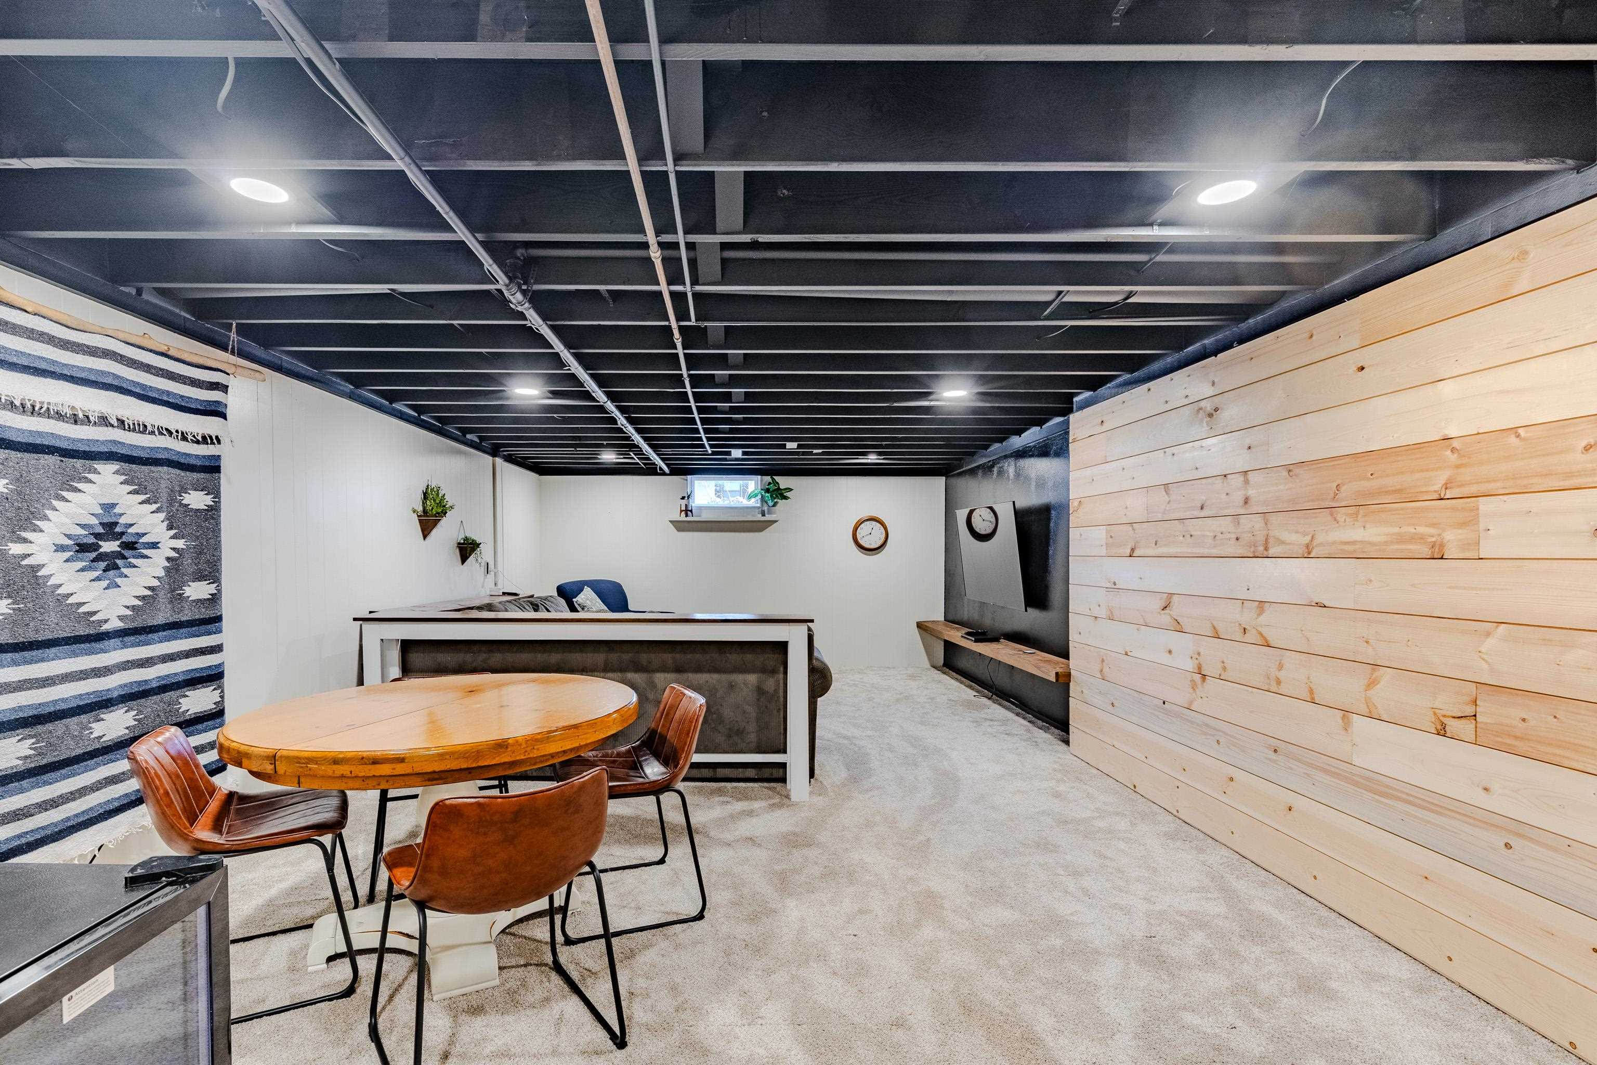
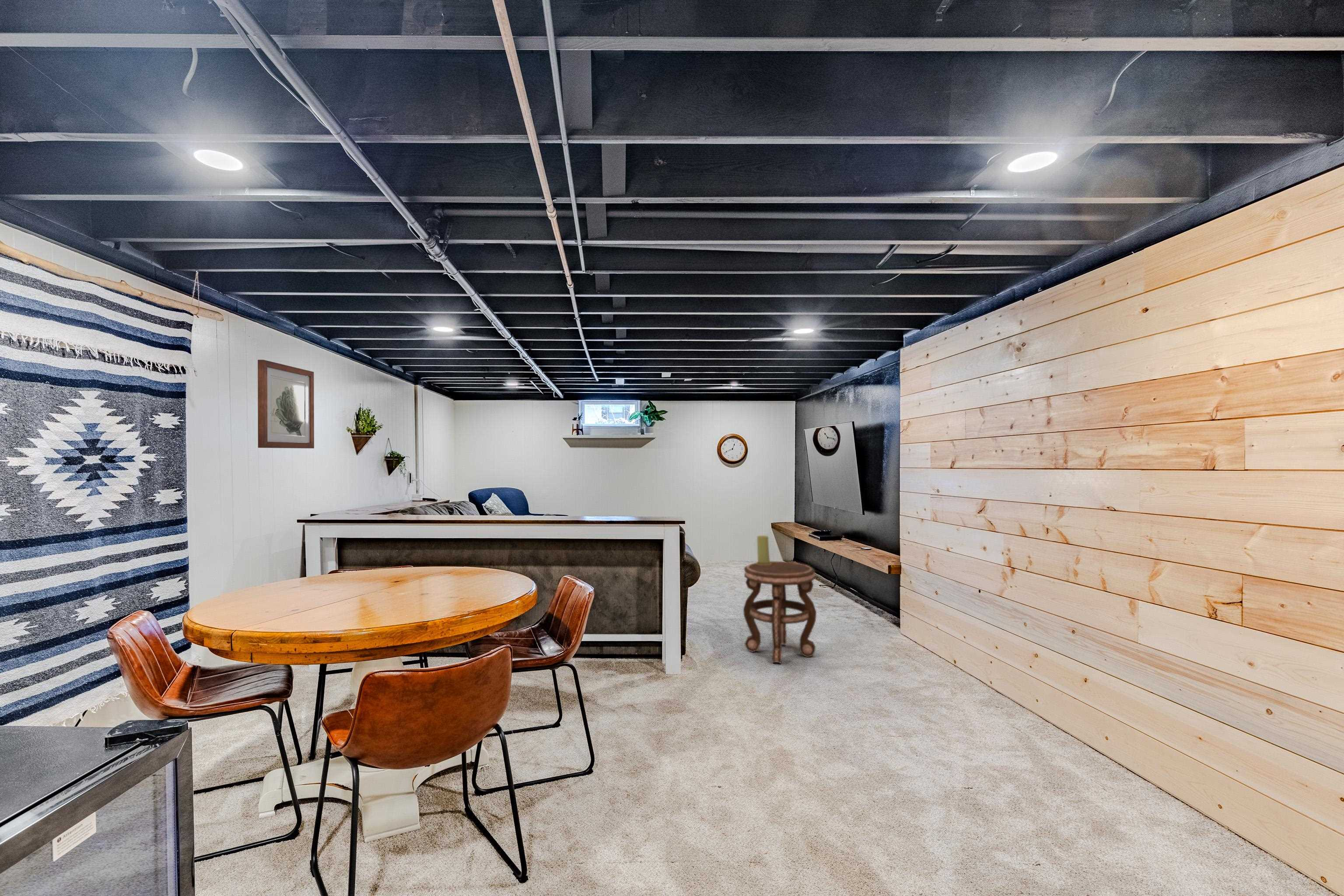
+ side table [743,561,817,664]
+ candle [756,535,772,565]
+ wall art [257,359,315,449]
